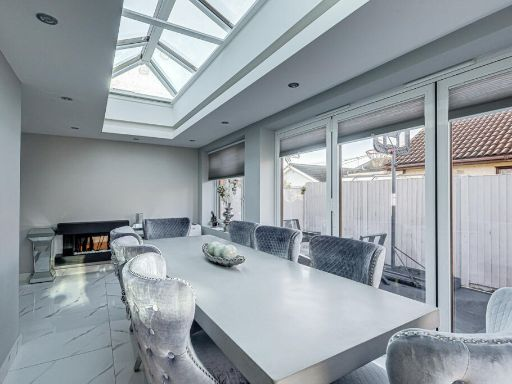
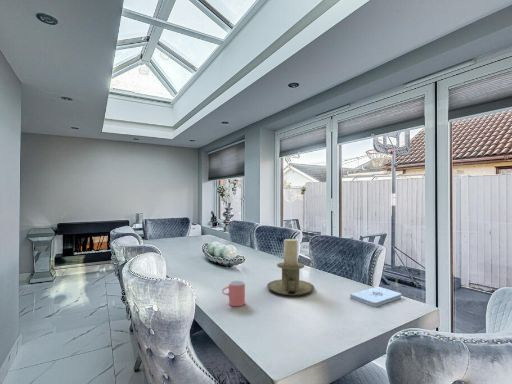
+ notepad [349,286,402,308]
+ cup [221,280,246,307]
+ candle holder [266,238,315,297]
